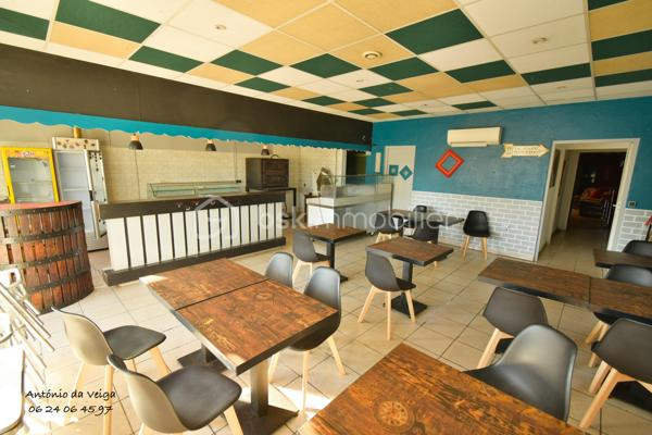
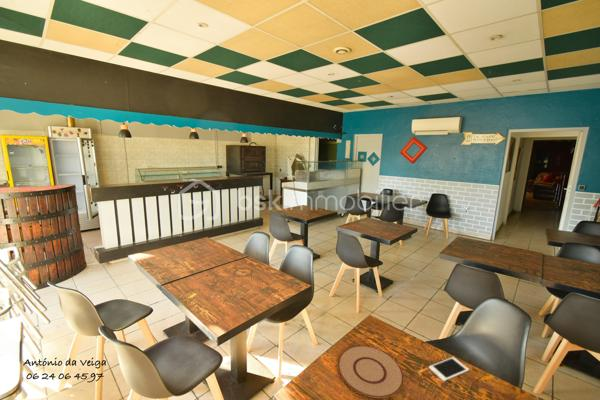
+ plate [337,344,405,399]
+ cell phone [428,356,470,382]
